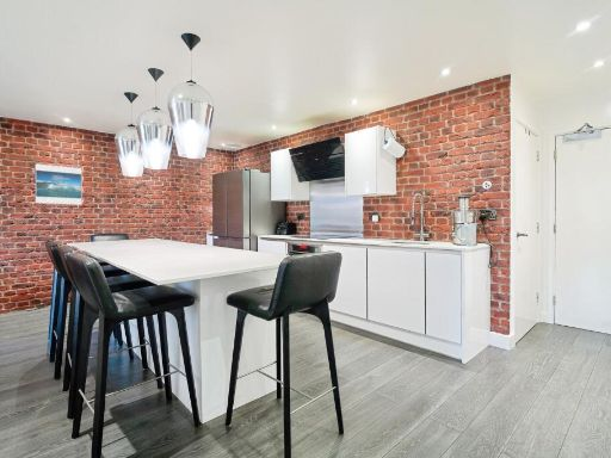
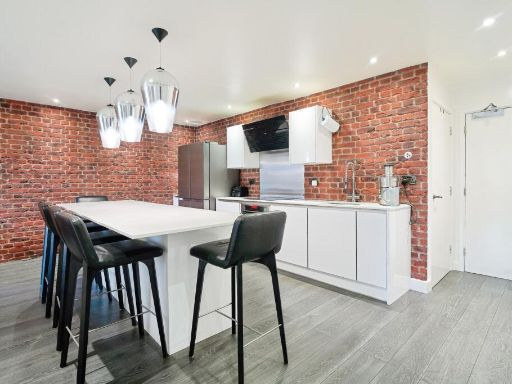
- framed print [35,162,84,206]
